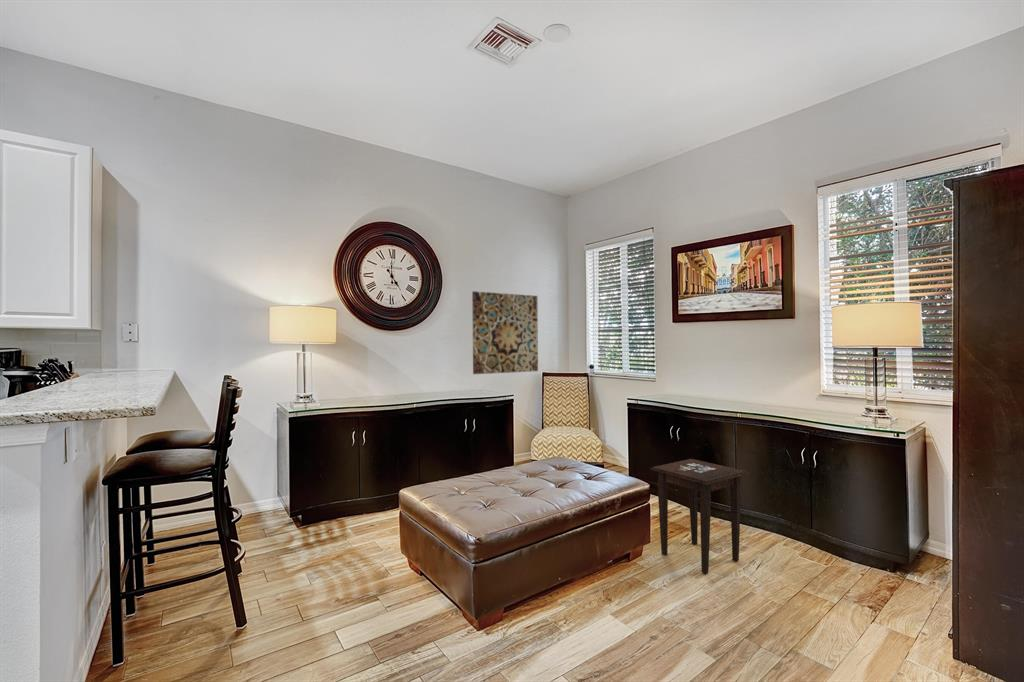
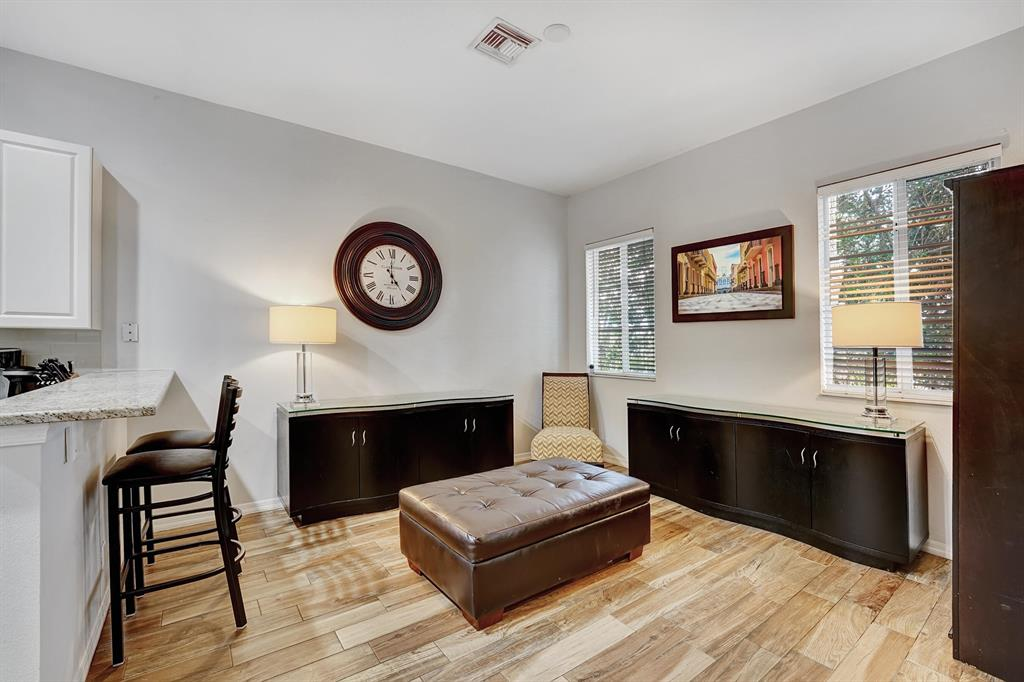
- side table [649,458,750,575]
- wall art [471,290,539,375]
